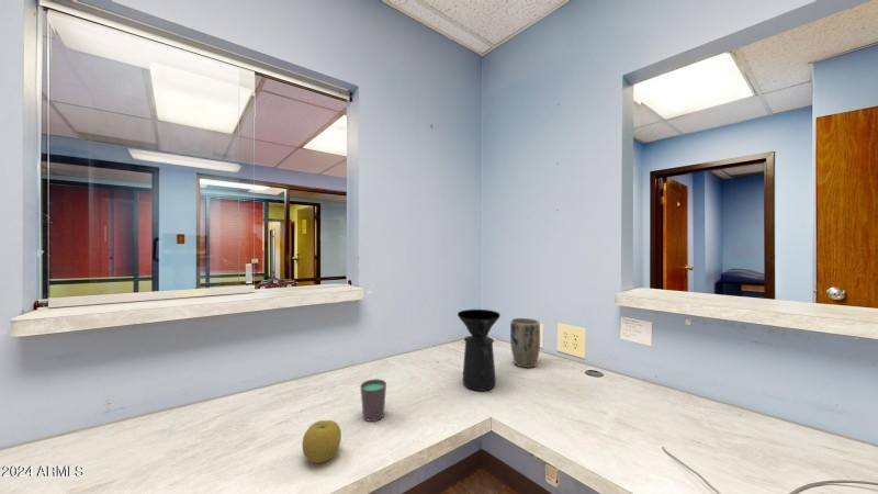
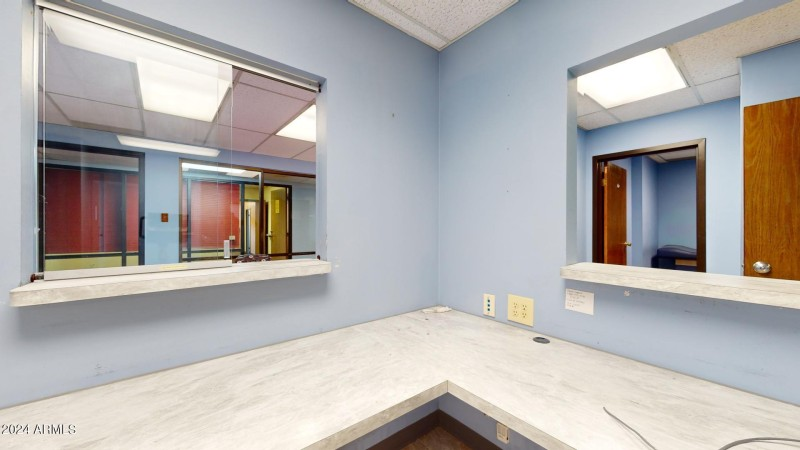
- coffee maker [457,308,502,392]
- plant pot [509,317,541,369]
- fruit [301,419,342,464]
- cup [359,378,387,423]
